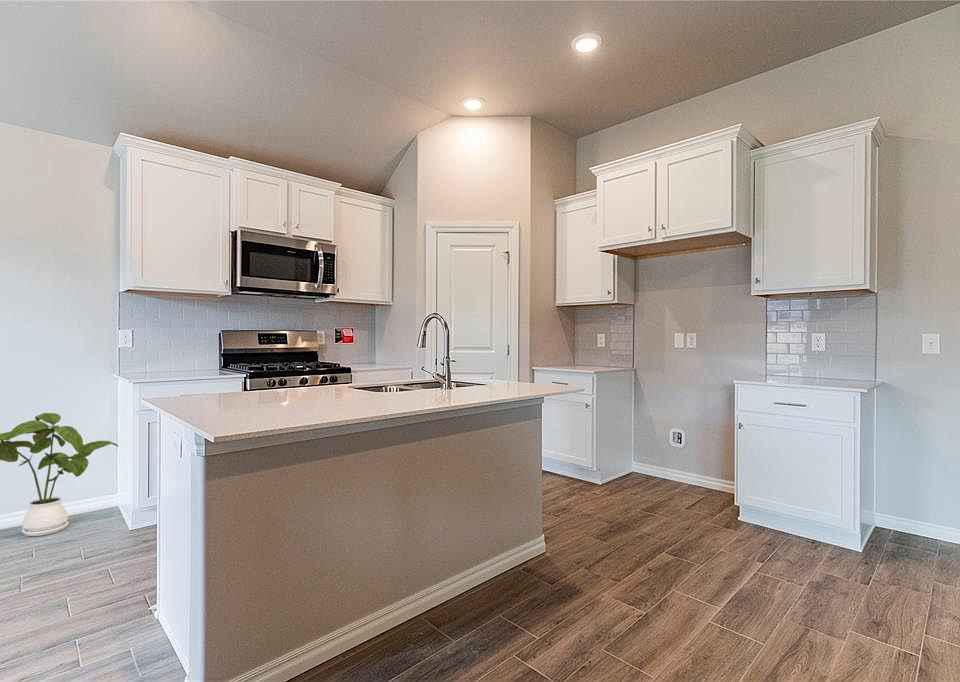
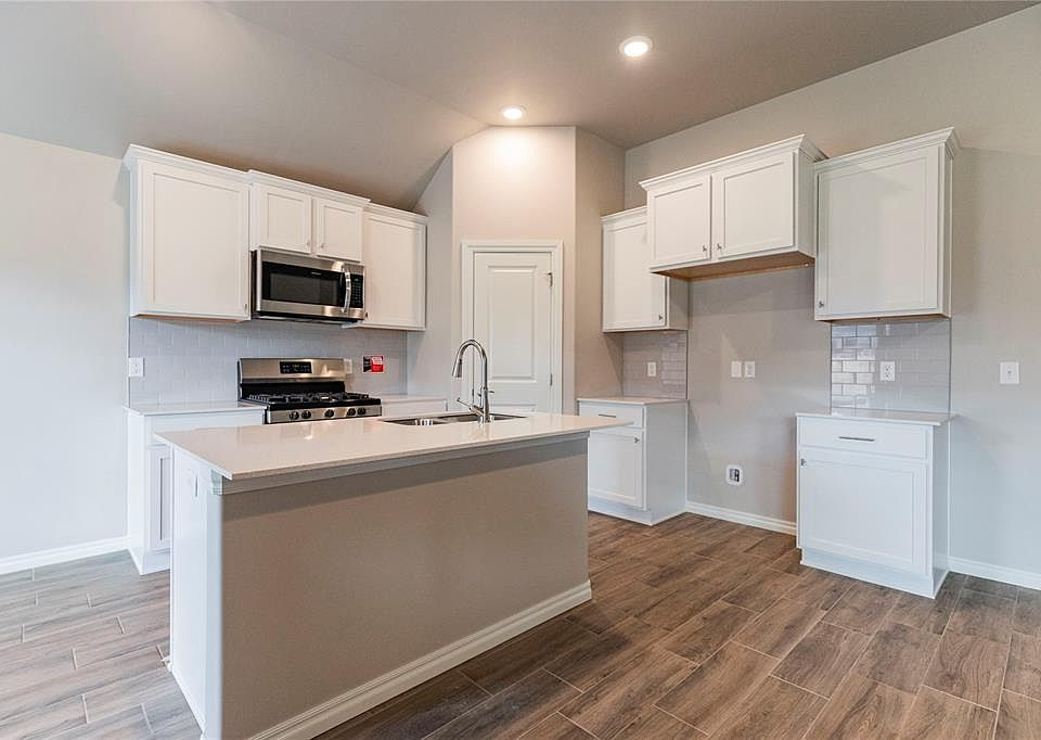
- house plant [0,412,120,537]
